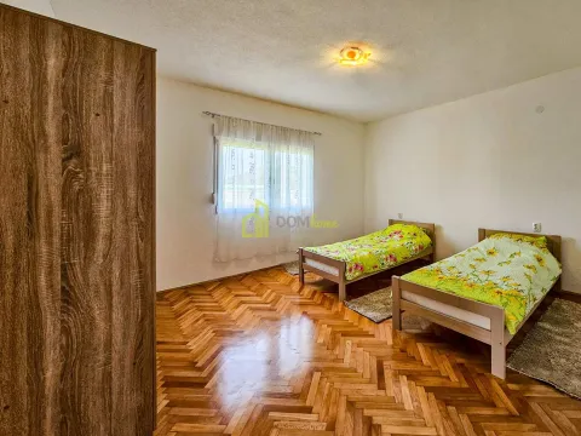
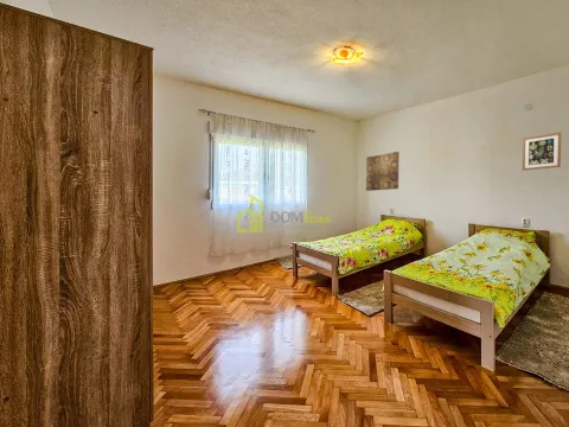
+ wall art [365,151,401,192]
+ wall art [522,130,562,172]
